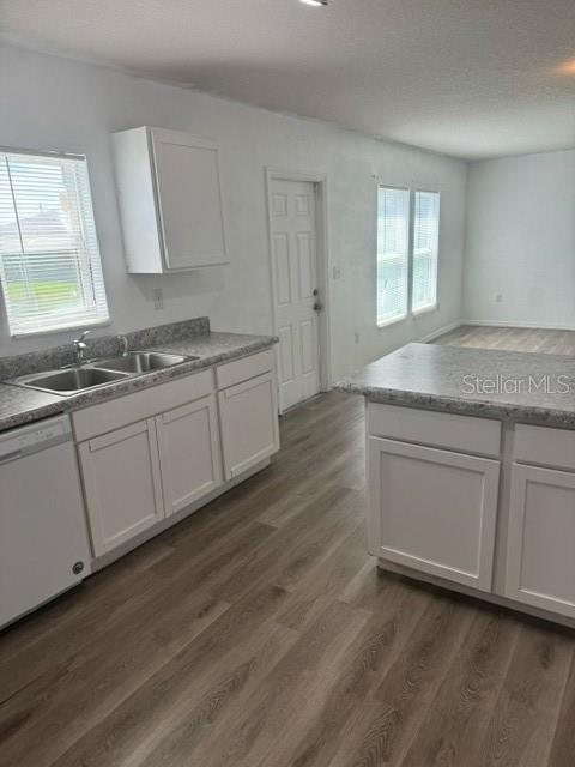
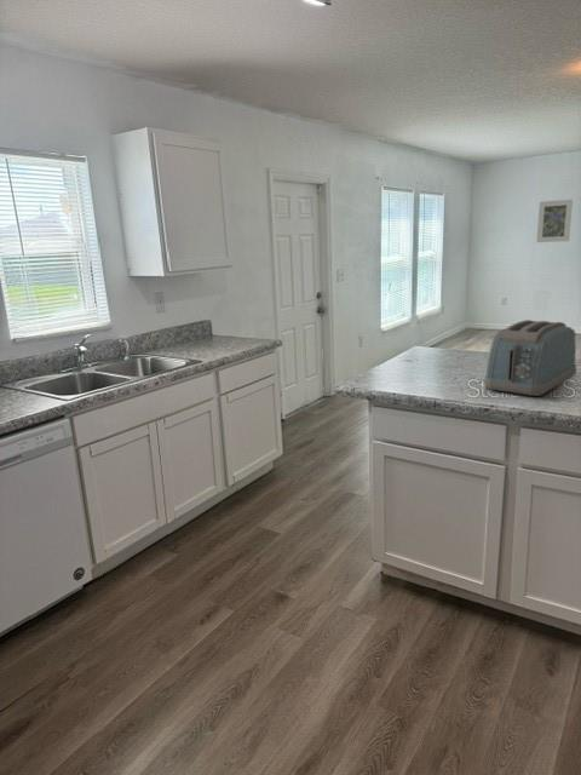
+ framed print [536,199,574,243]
+ toaster [483,318,577,397]
